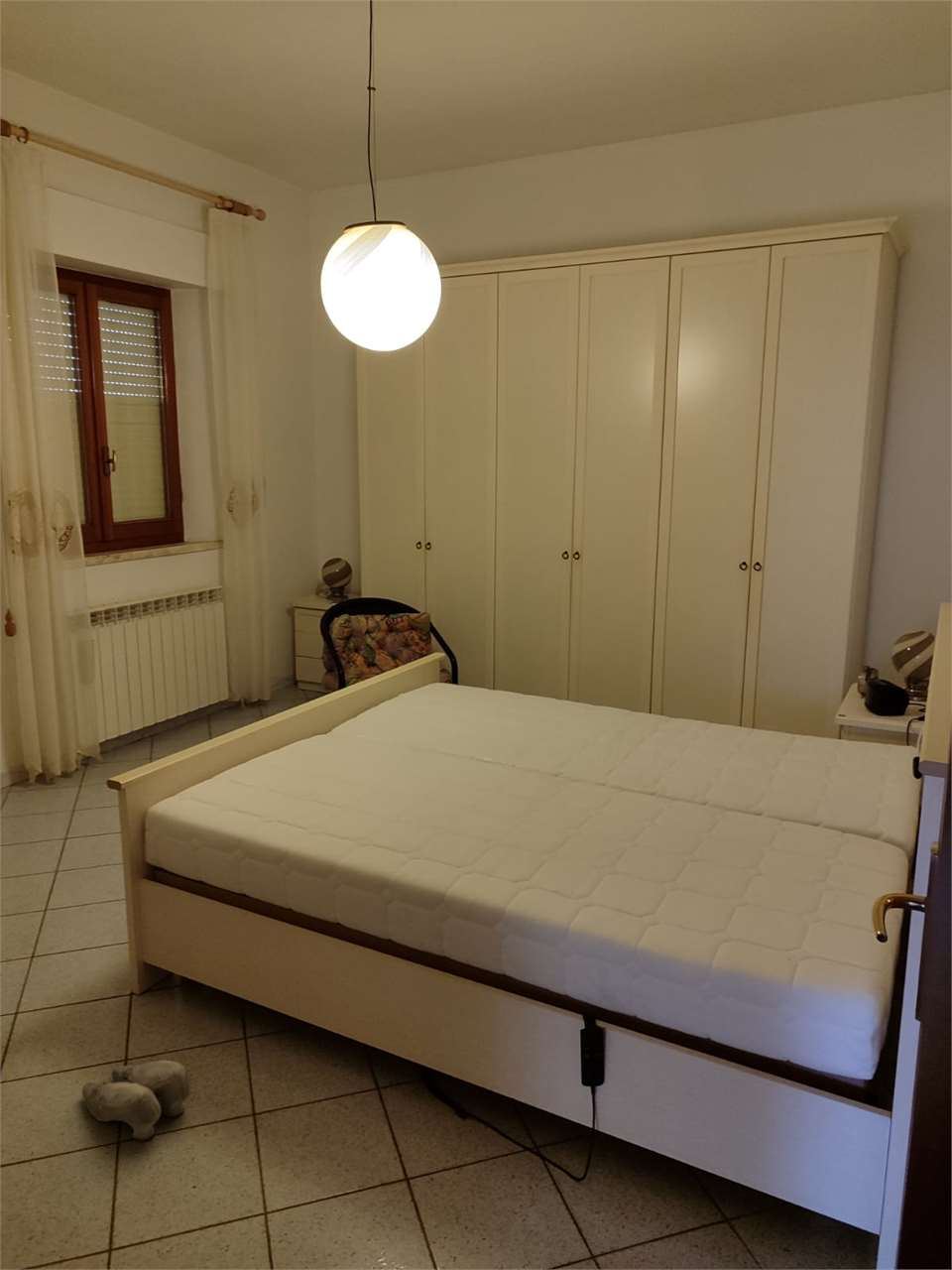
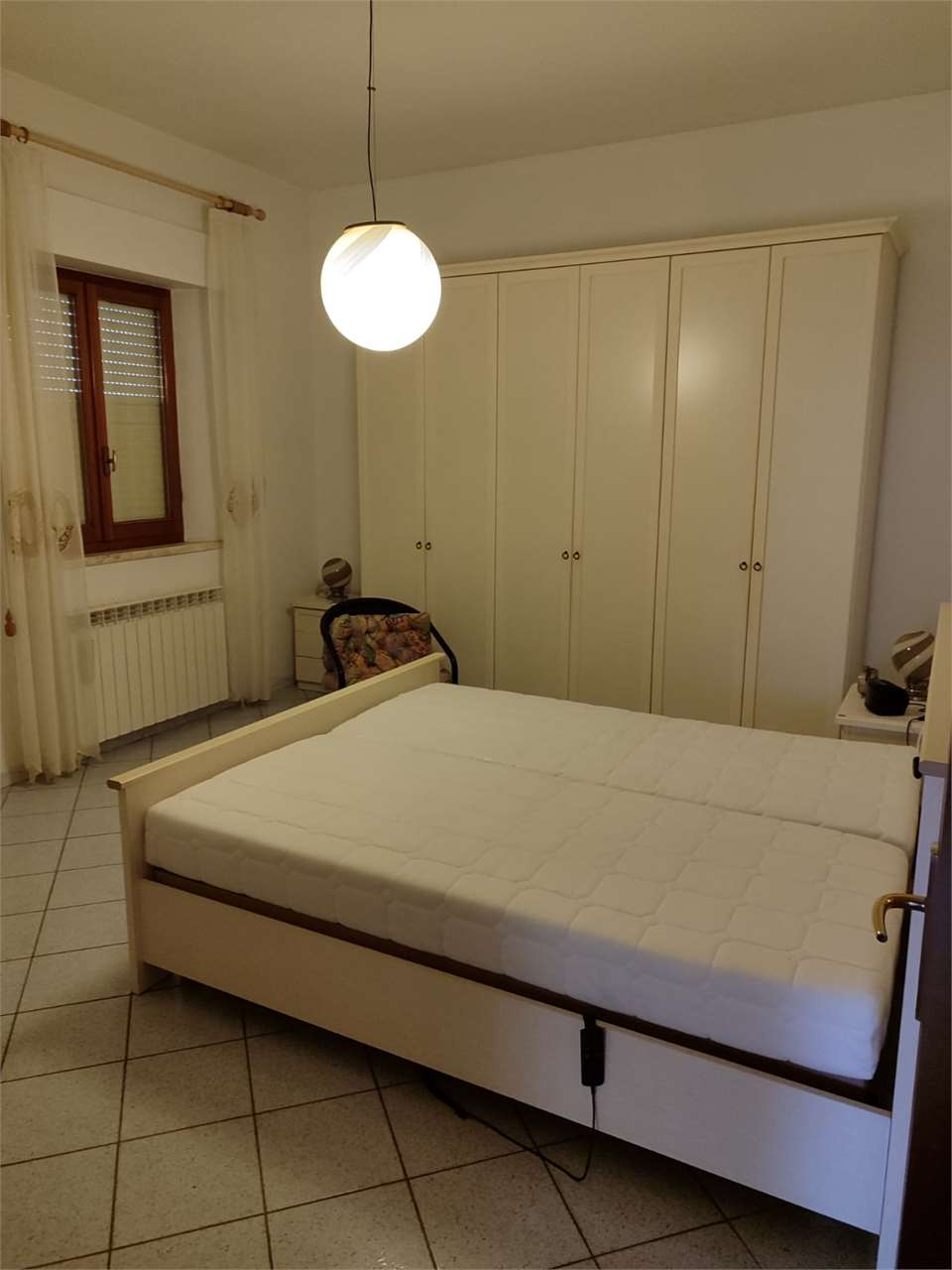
- slippers [81,1059,192,1142]
